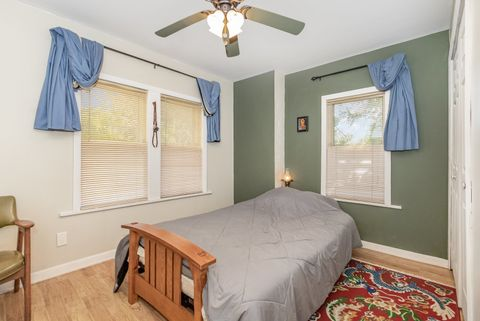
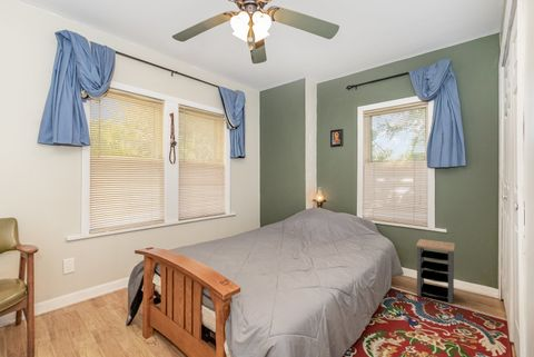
+ side table [415,238,456,305]
